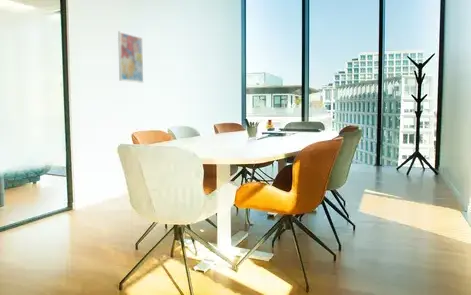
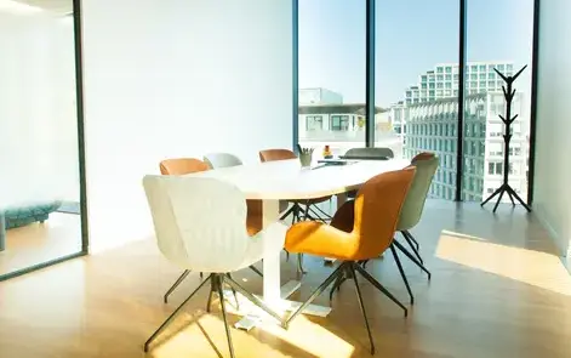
- wall art [117,30,145,84]
